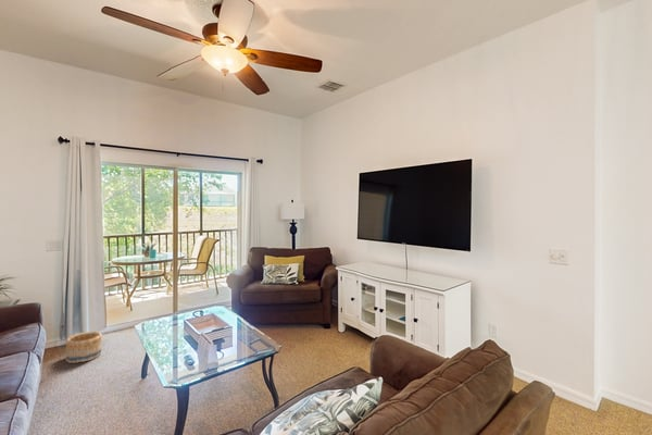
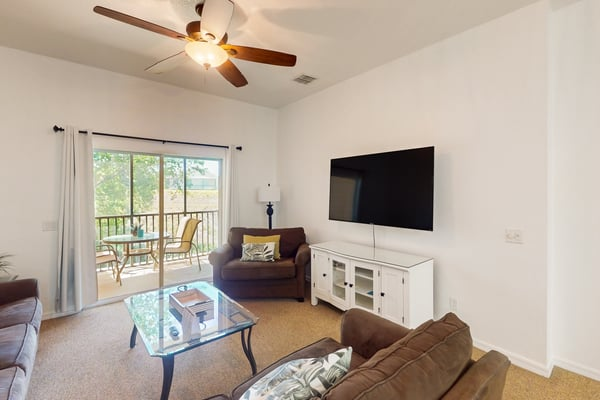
- basket [64,331,103,364]
